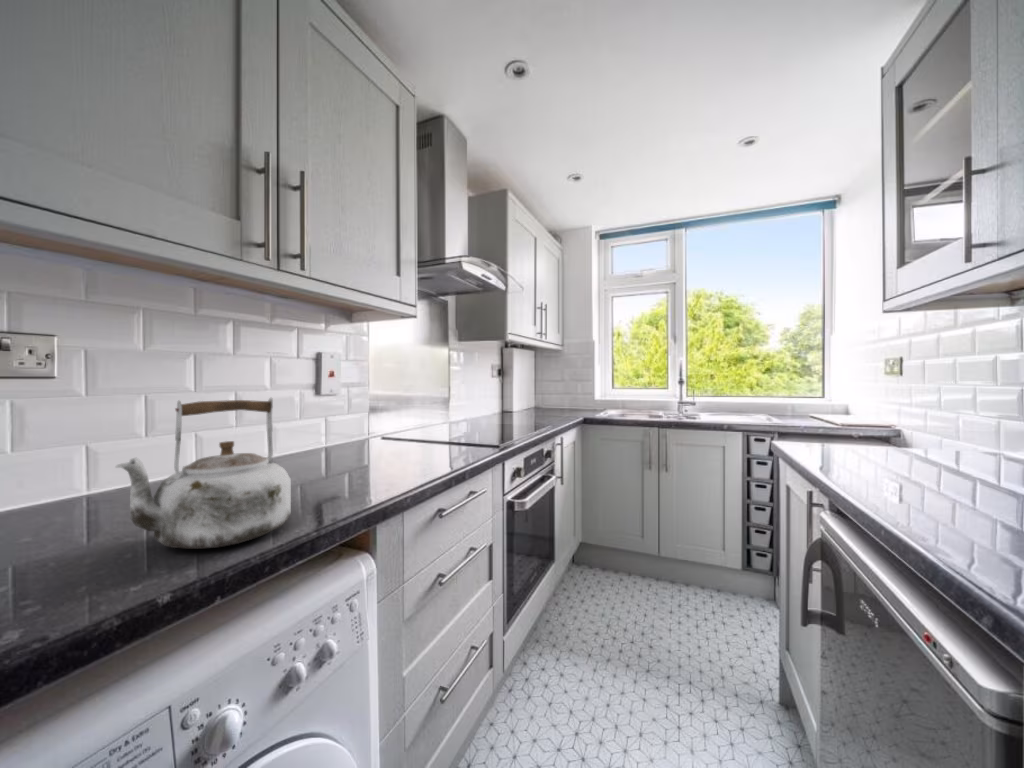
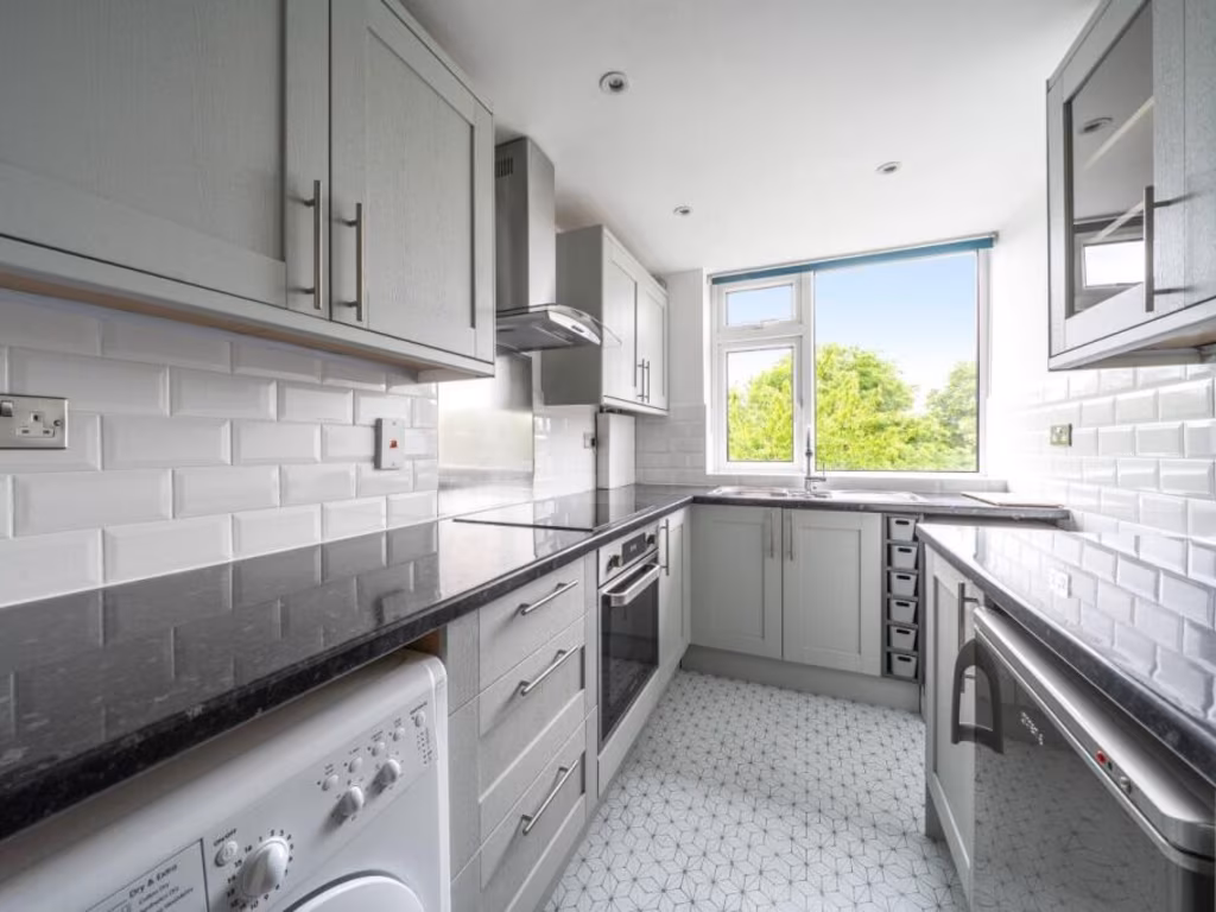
- kettle [114,397,292,550]
